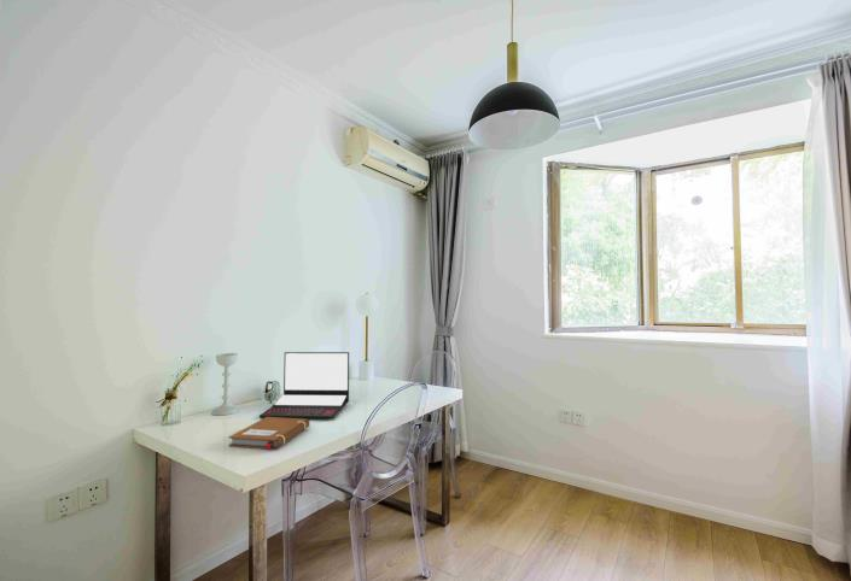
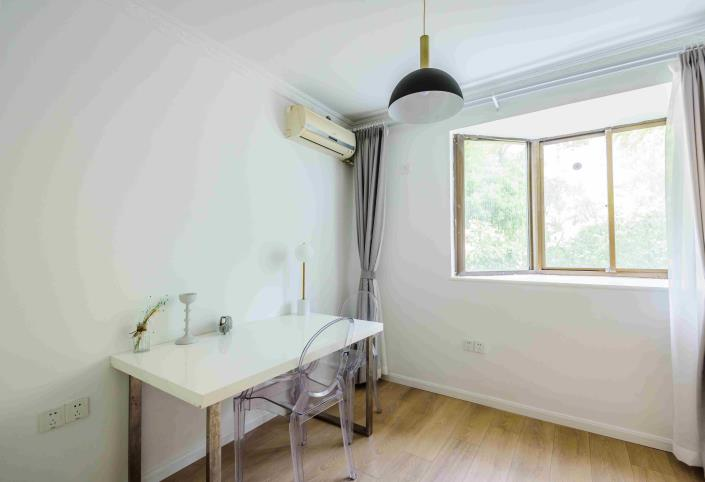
- notebook [227,417,310,451]
- laptop [258,351,350,419]
